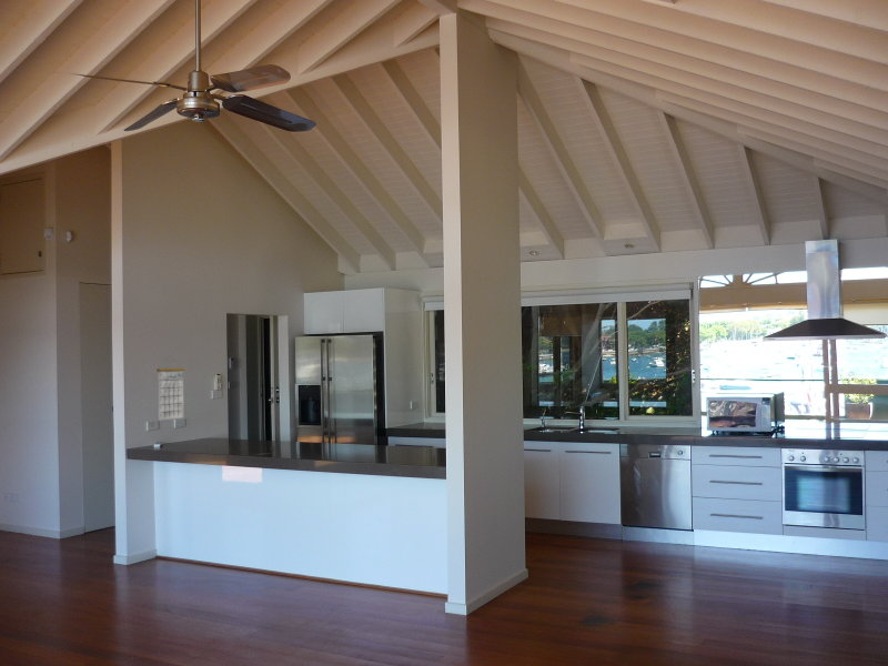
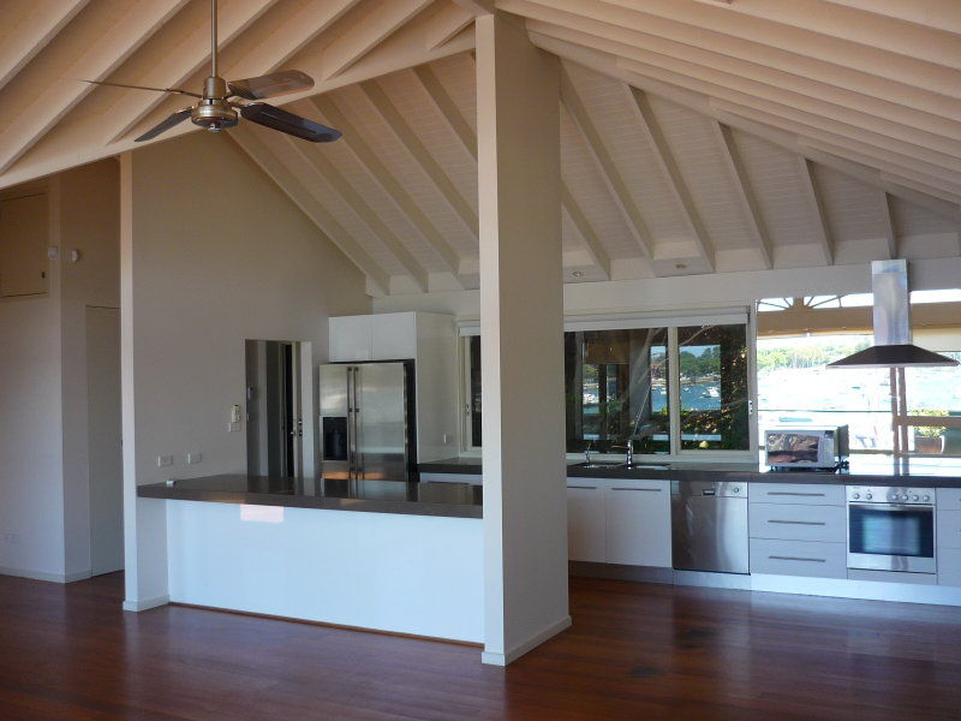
- calendar [155,355,185,422]
